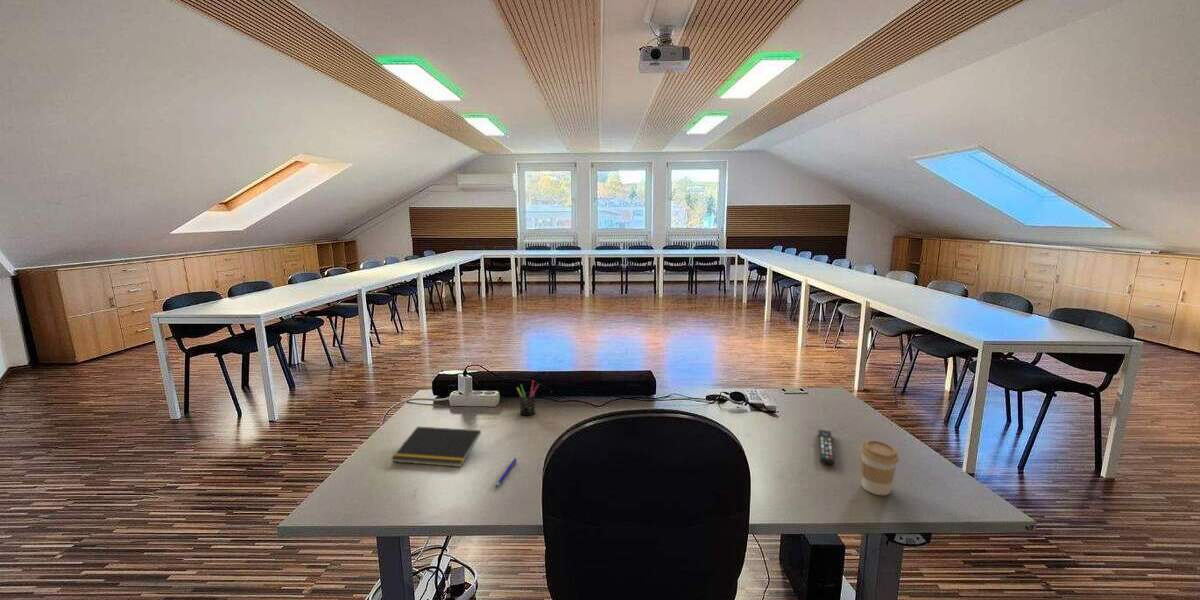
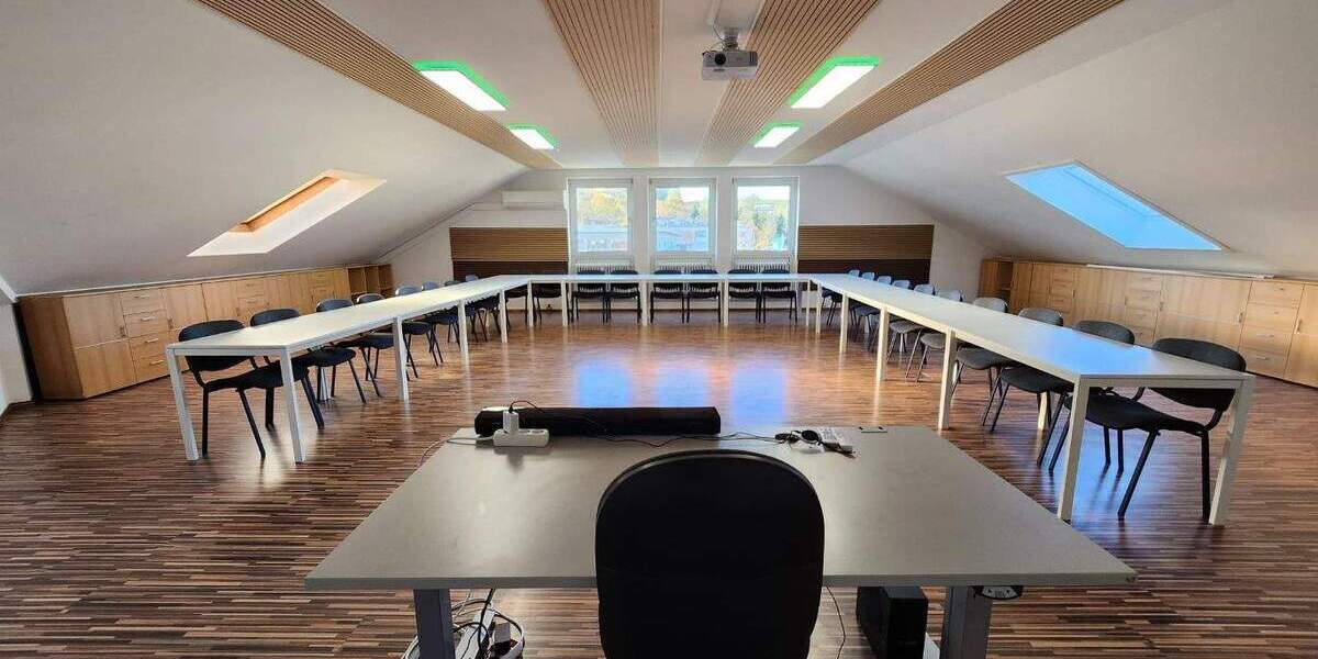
- pen holder [516,379,540,416]
- coffee cup [859,439,900,496]
- remote control [817,429,835,466]
- notepad [390,426,482,468]
- pen [494,457,518,488]
